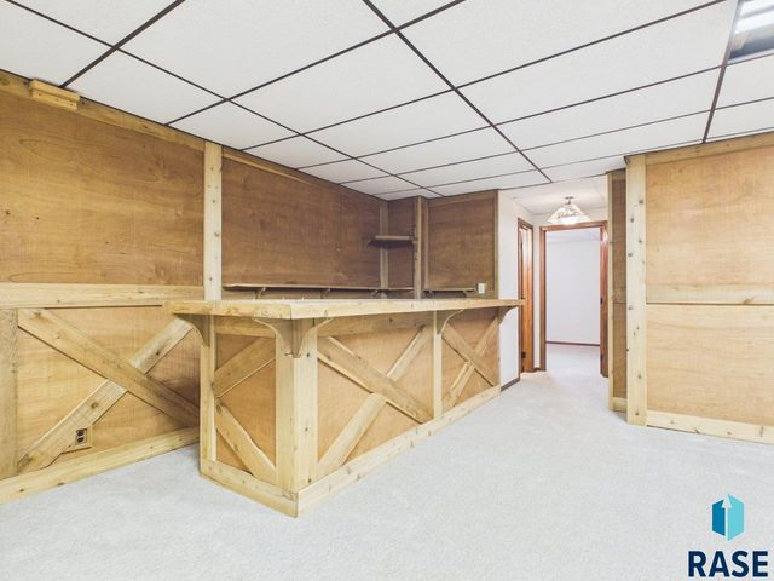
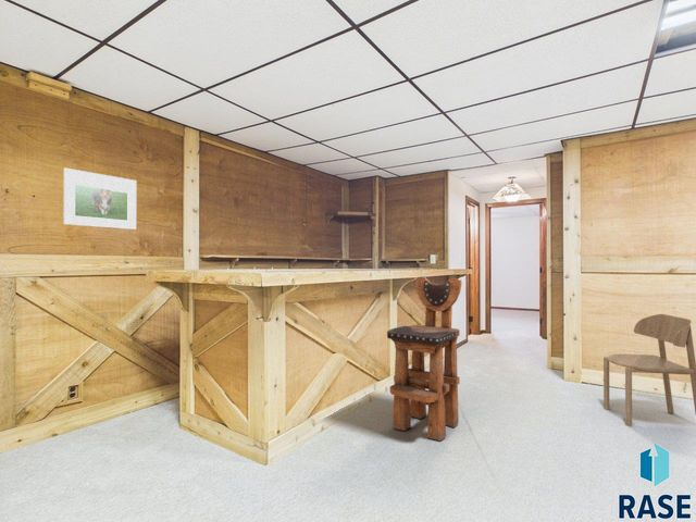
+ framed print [62,167,137,231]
+ bar stool [386,276,462,443]
+ chair [602,313,696,427]
